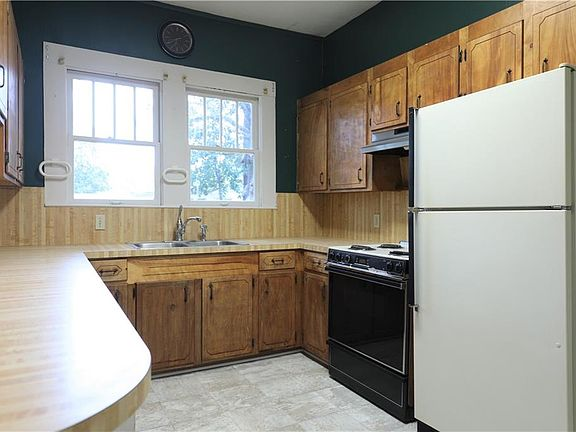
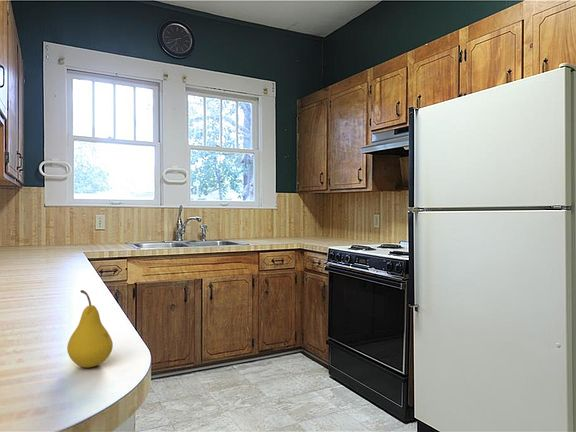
+ fruit [66,289,114,369]
